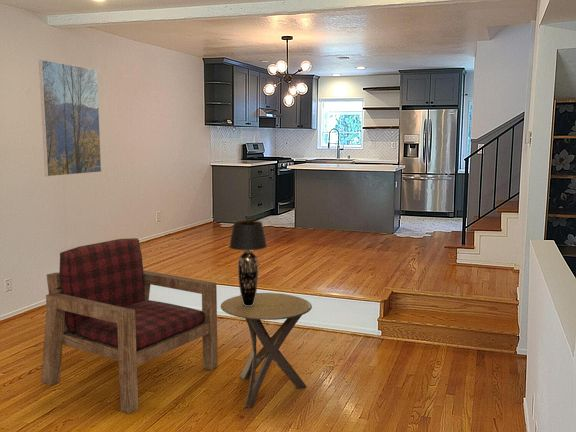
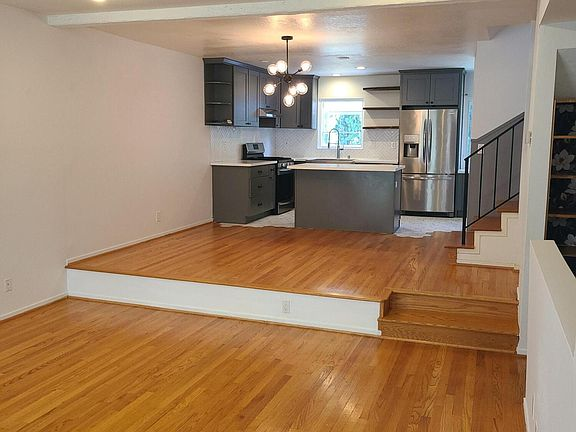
- armchair [40,237,219,415]
- table lamp [228,220,268,306]
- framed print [38,59,102,177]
- side table [220,292,313,409]
